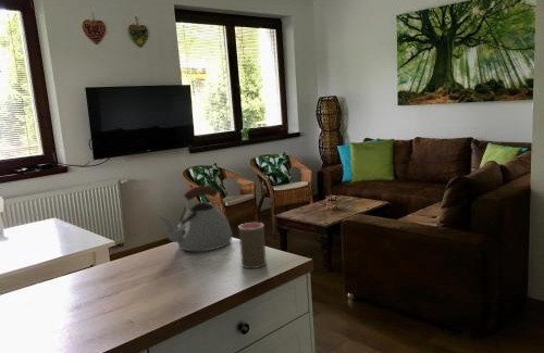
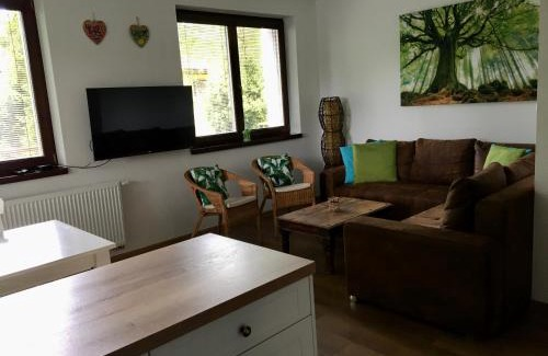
- cup [238,222,268,269]
- kettle [158,185,233,252]
